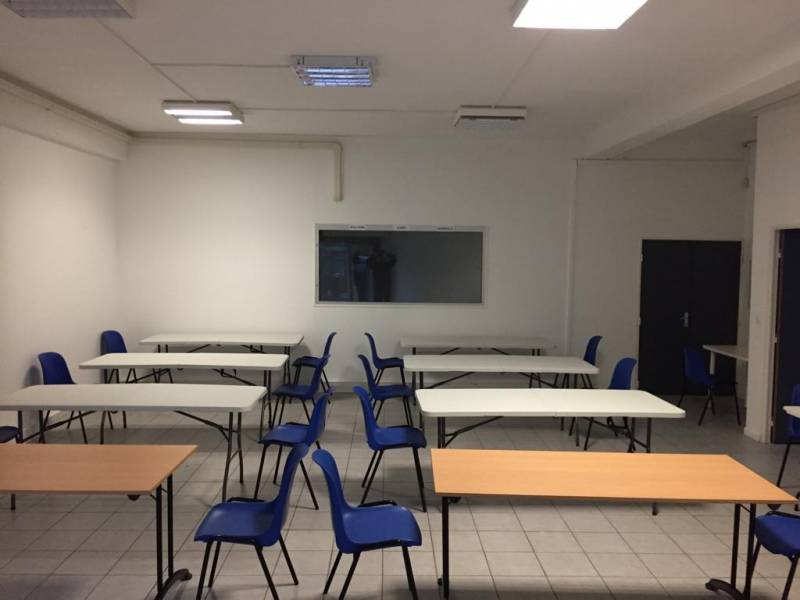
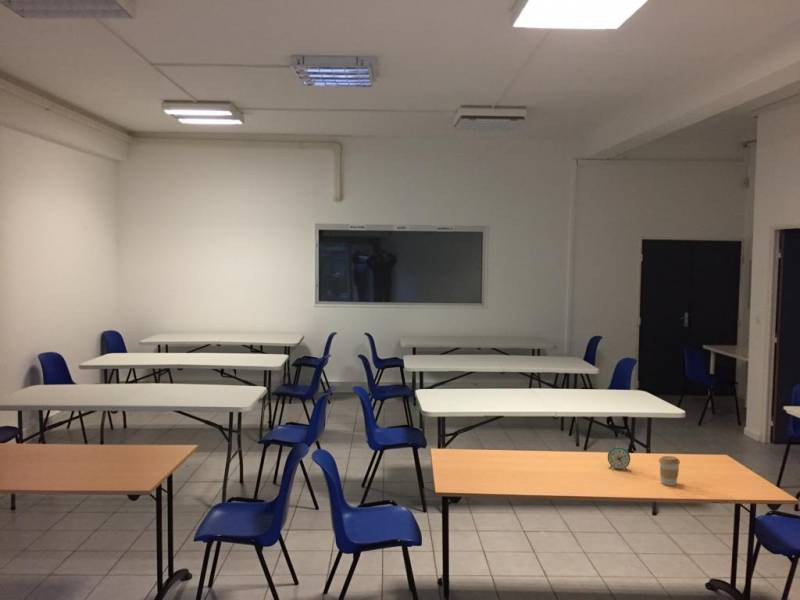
+ alarm clock [607,445,631,471]
+ coffee cup [658,455,681,487]
